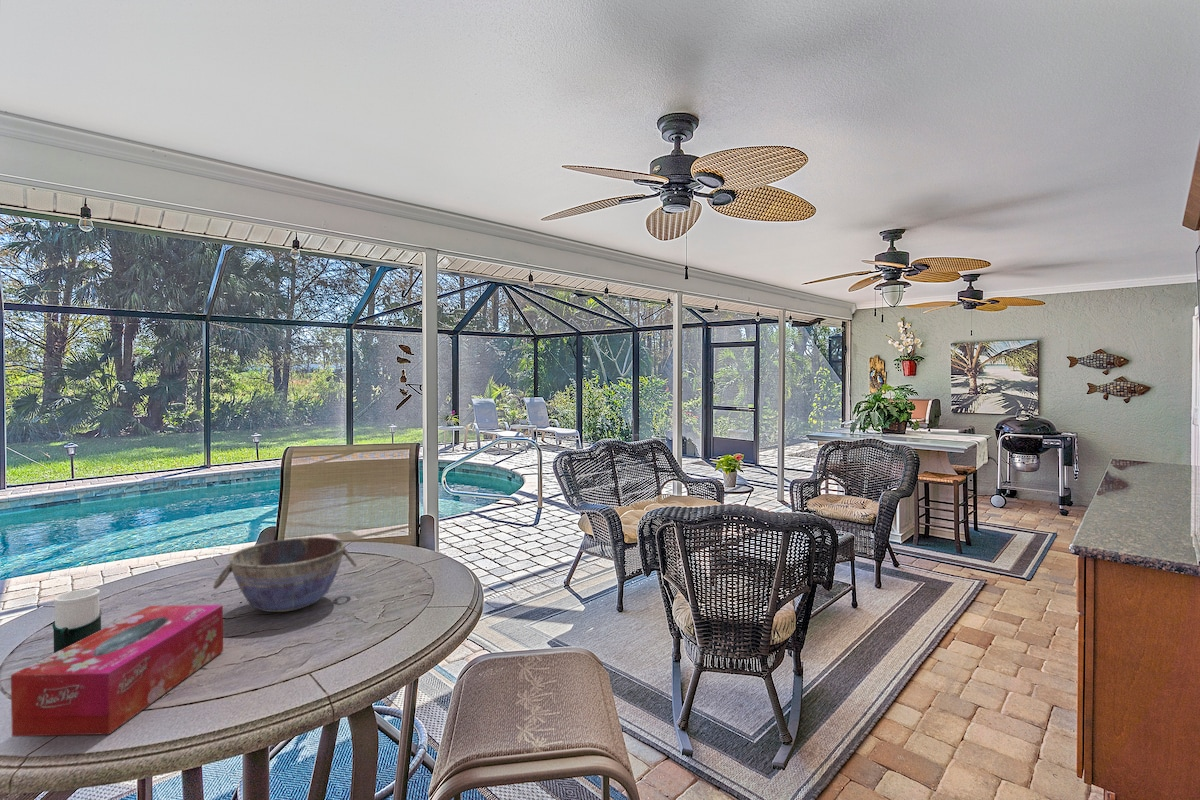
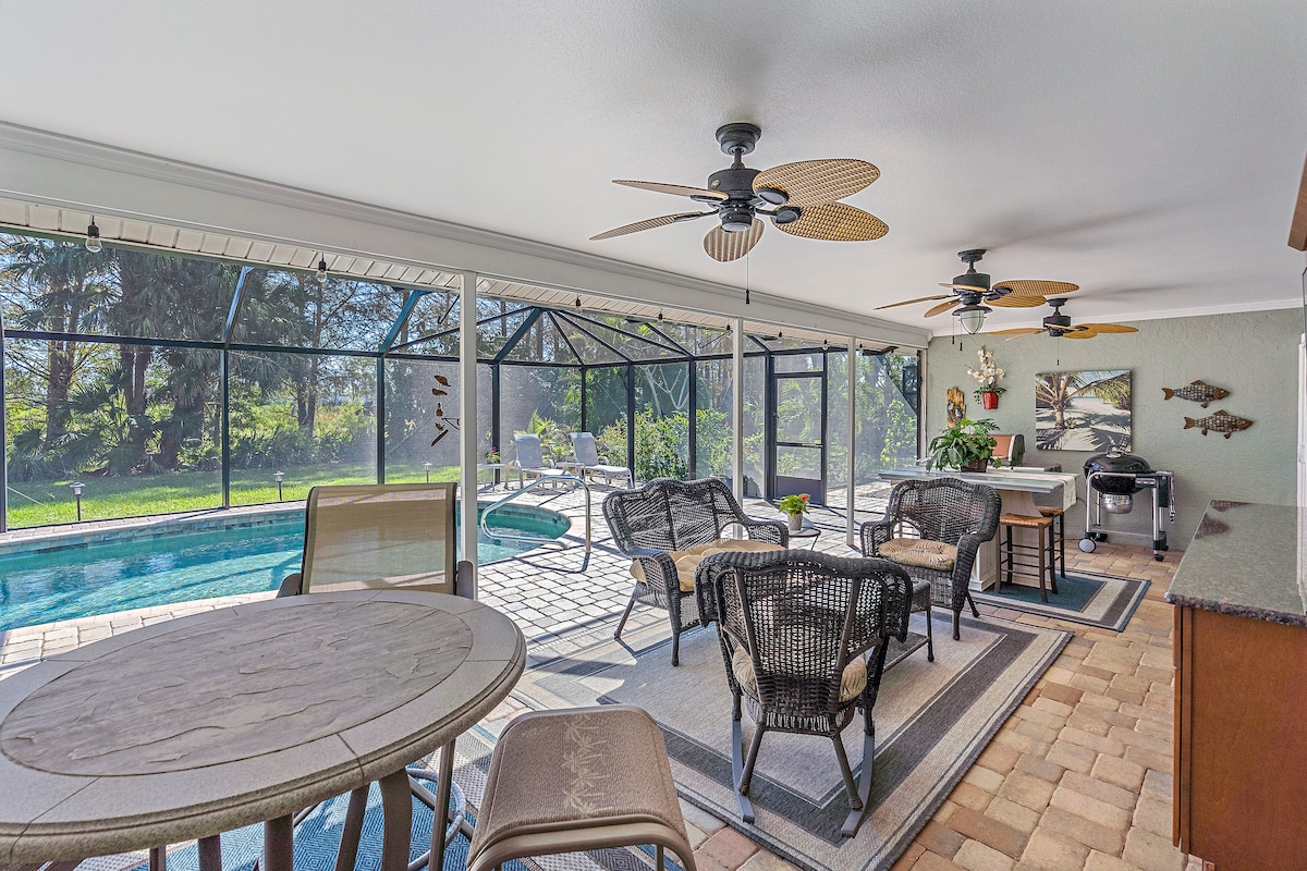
- tissue box [10,604,224,737]
- bowl [212,536,358,613]
- cup [51,588,103,654]
